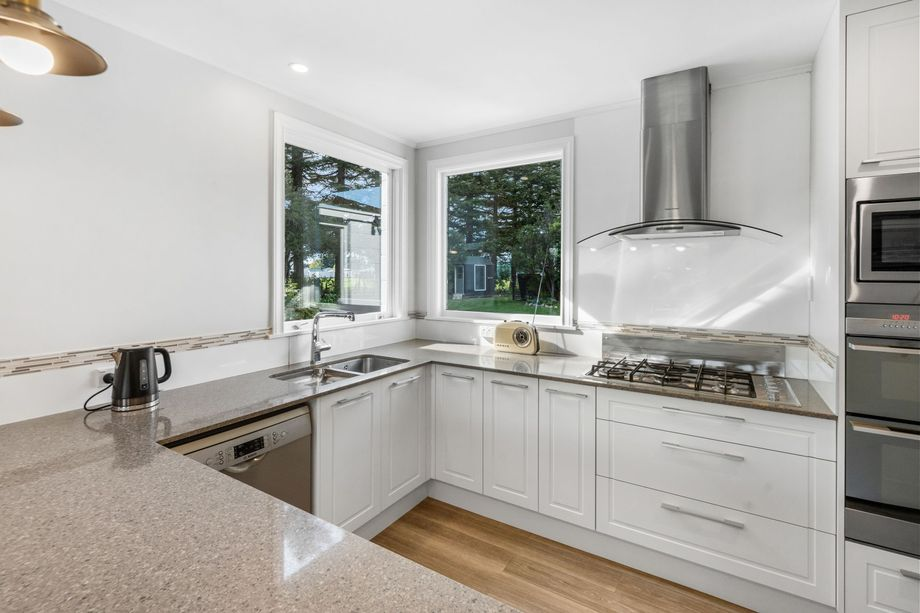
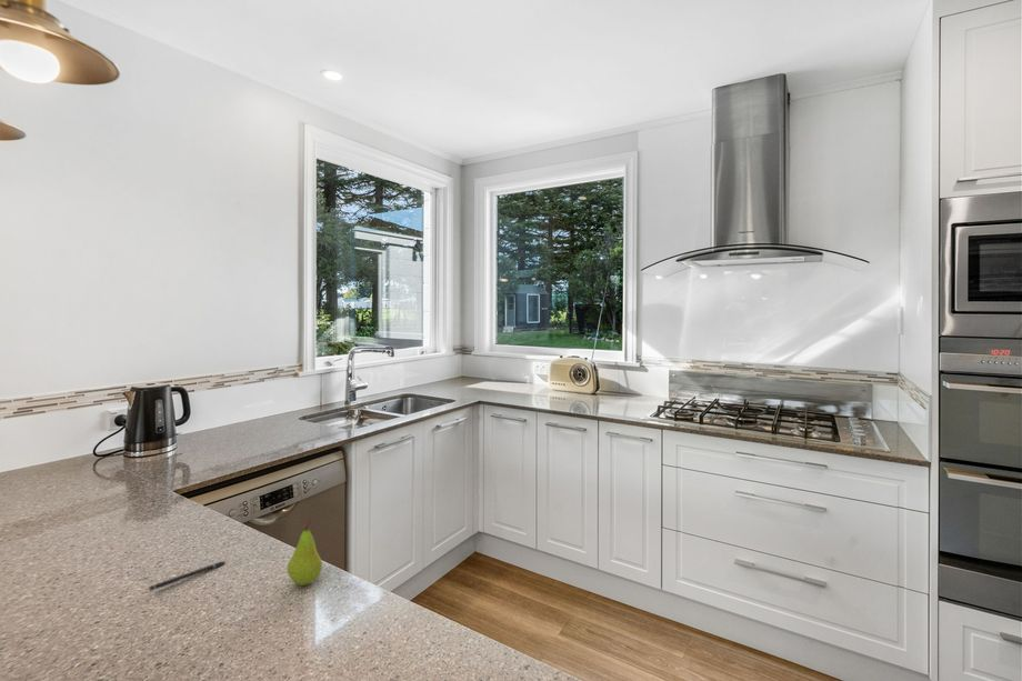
+ fruit [287,519,323,587]
+ pen [148,560,228,592]
